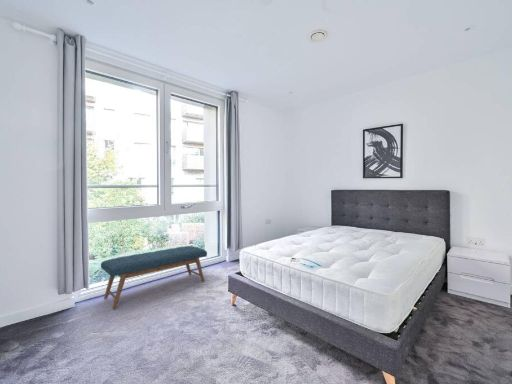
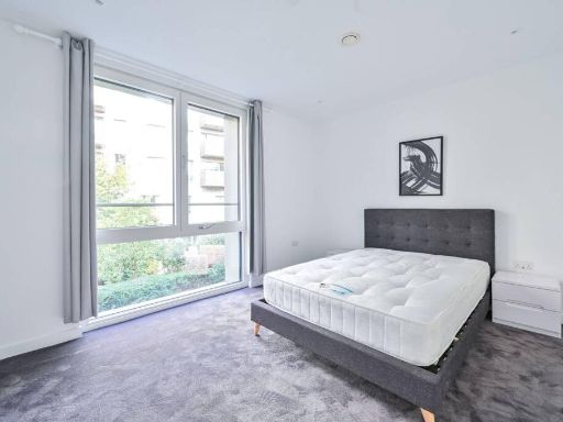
- bench [100,245,208,310]
